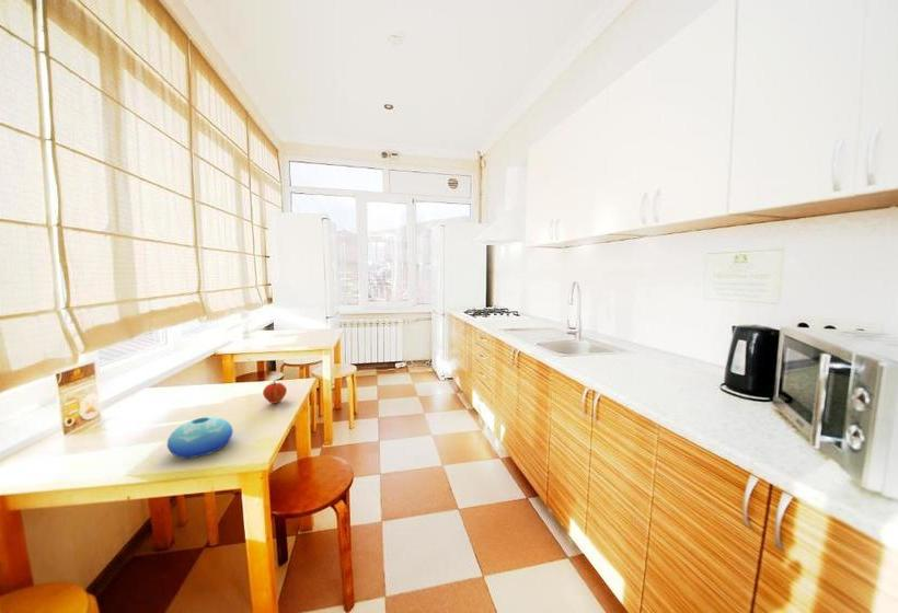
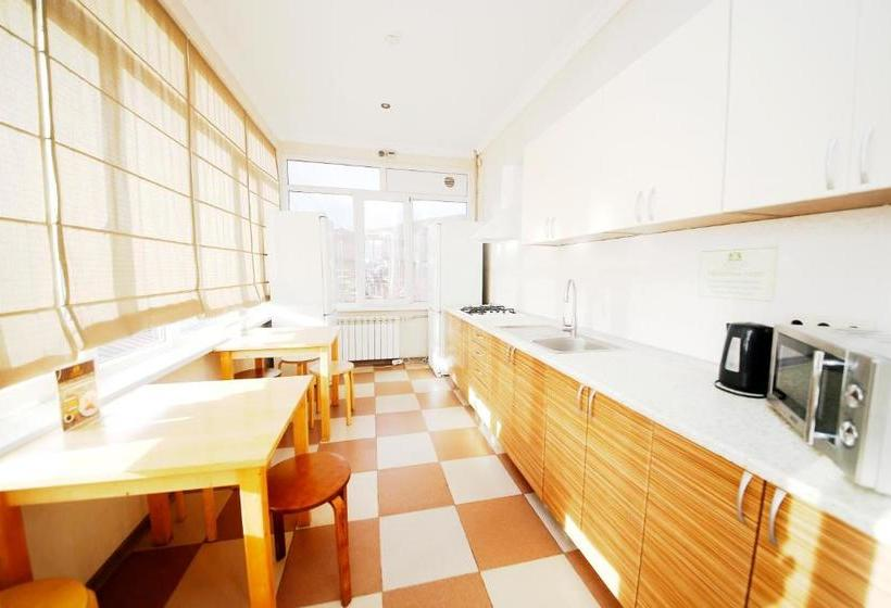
- bowl [166,416,234,459]
- fruit [262,380,288,405]
